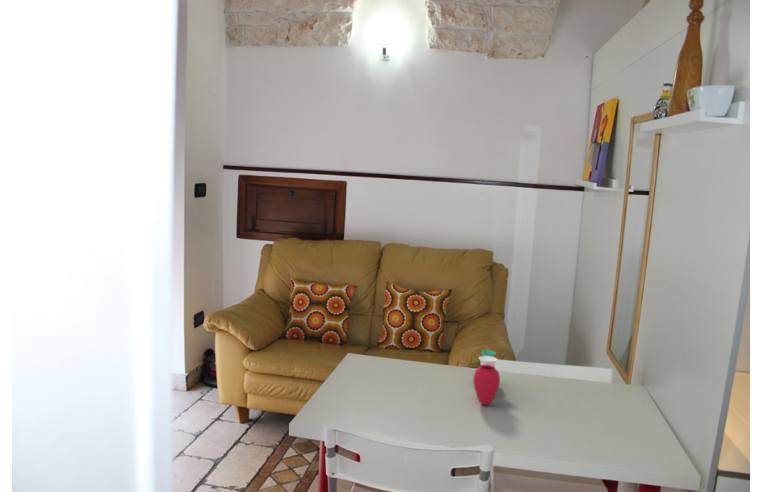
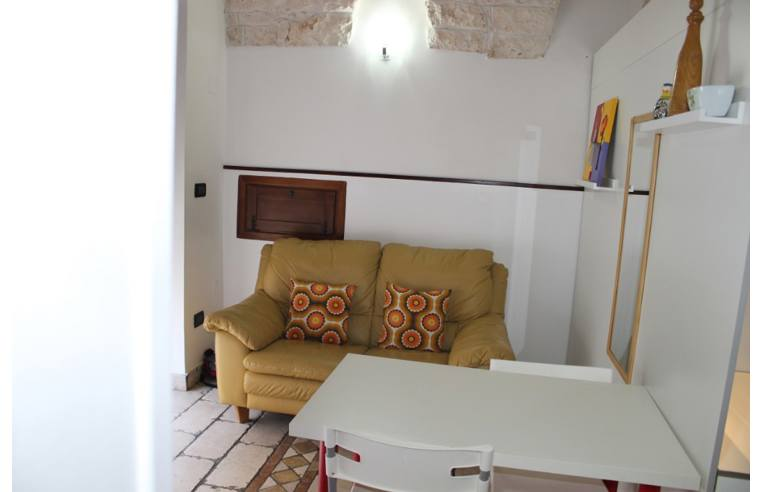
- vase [473,349,501,405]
